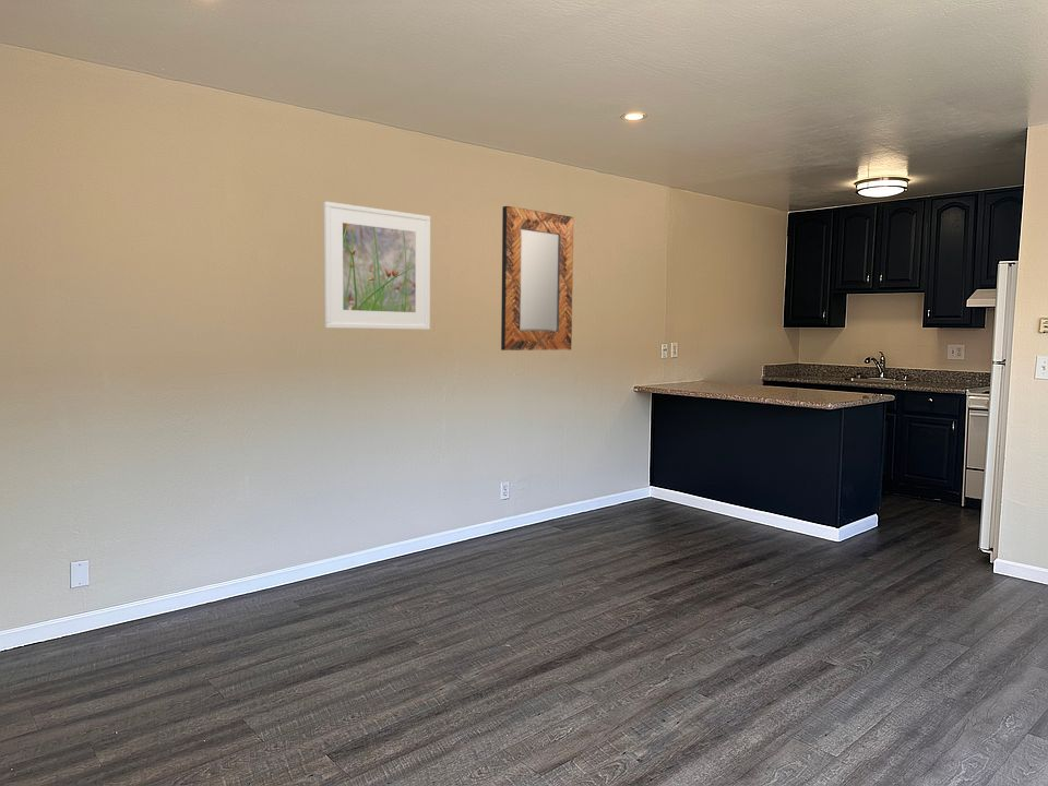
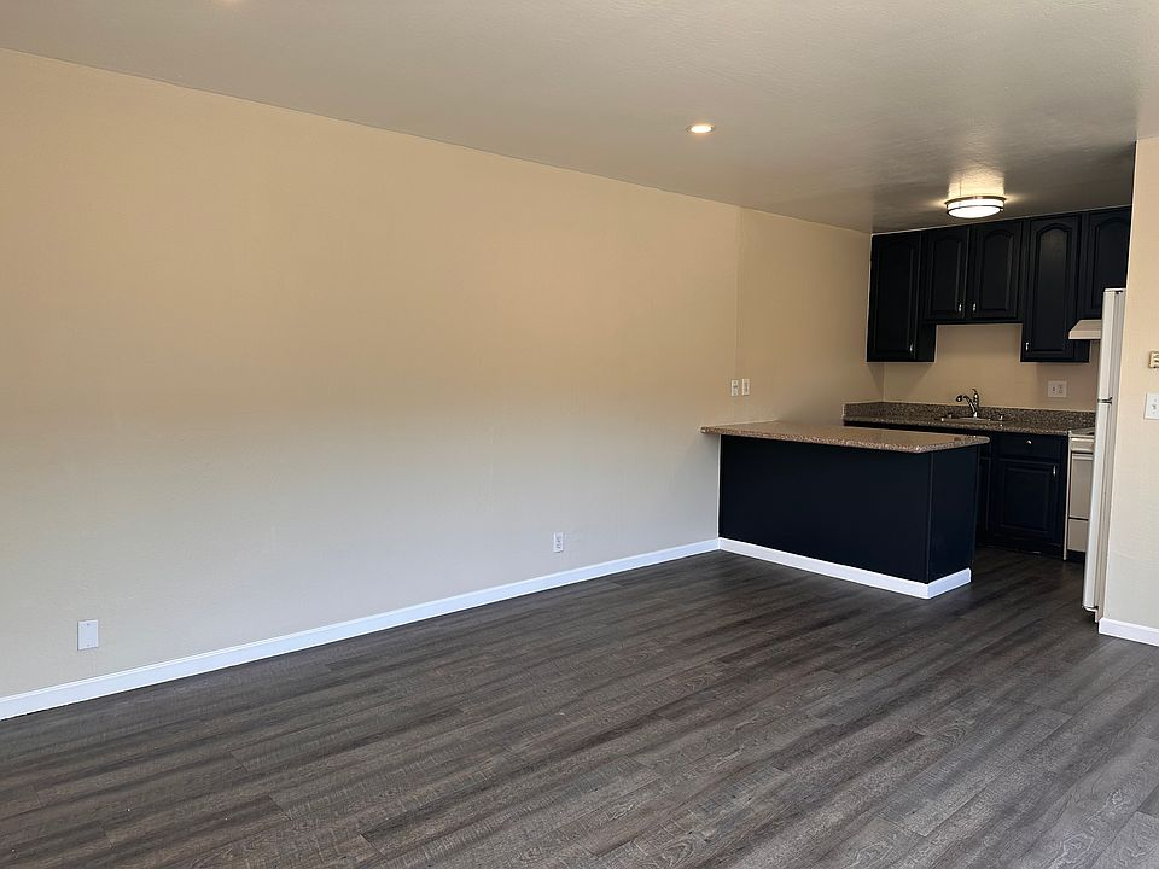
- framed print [323,201,431,331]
- home mirror [500,205,574,352]
